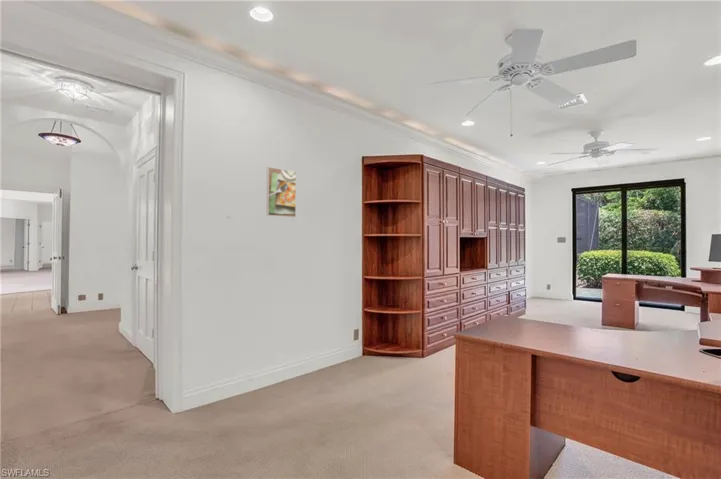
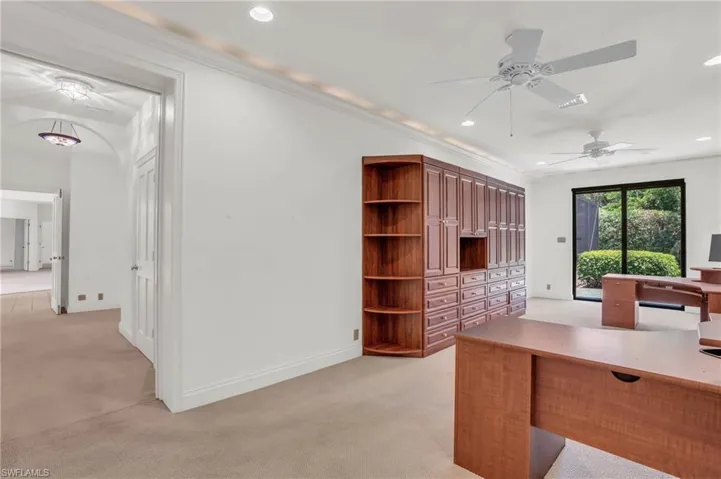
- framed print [265,166,297,218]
